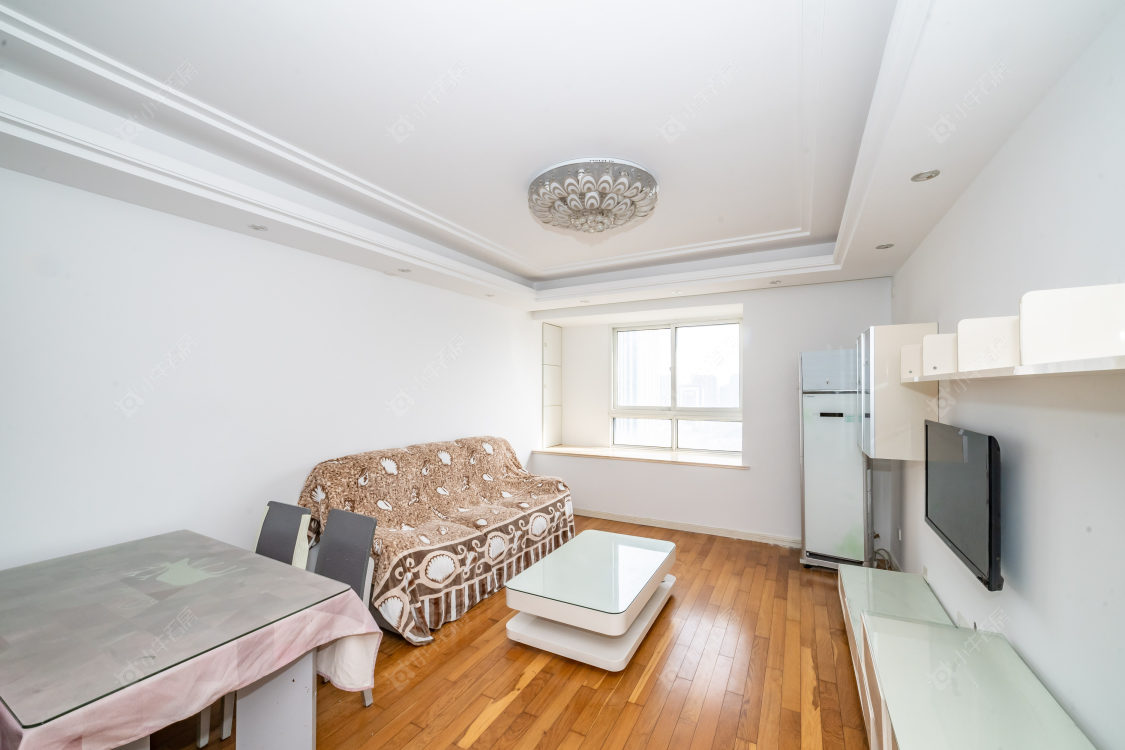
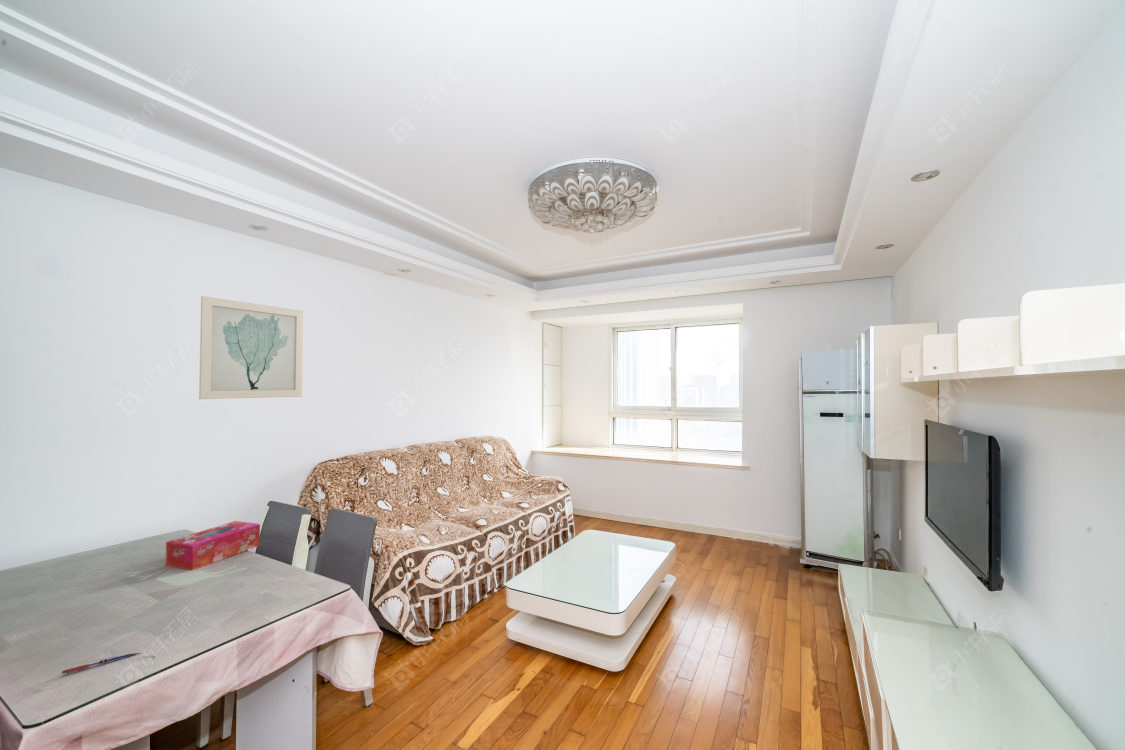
+ tissue box [165,520,261,571]
+ pen [61,652,139,675]
+ wall art [198,295,304,400]
